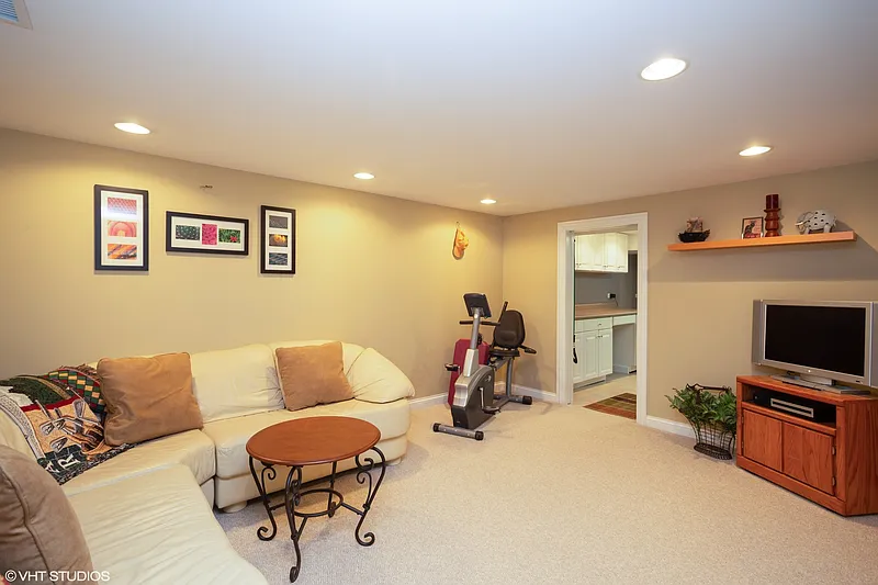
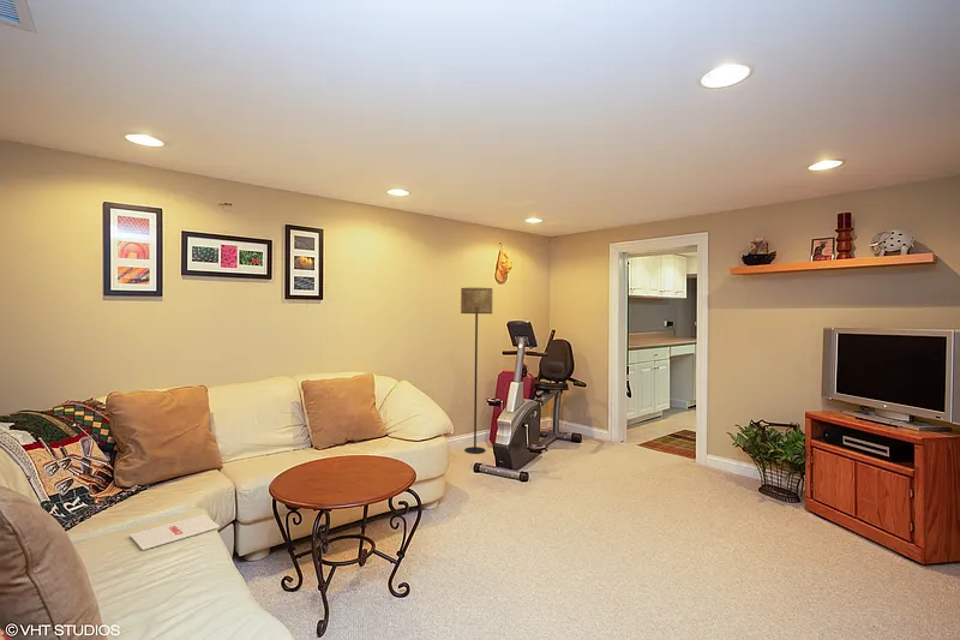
+ floor lamp [460,287,493,454]
+ magazine [130,514,221,551]
